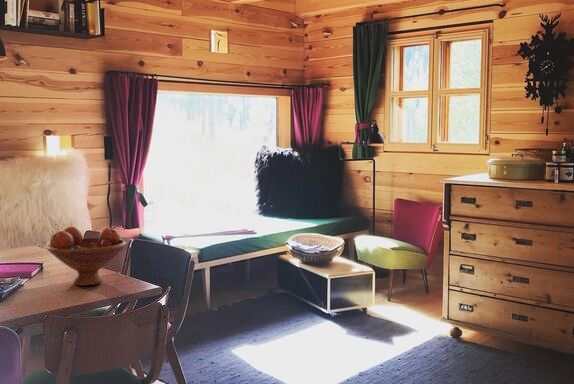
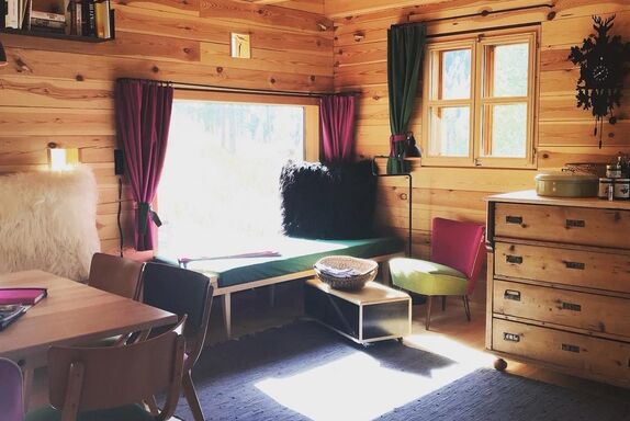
- fruit bowl [46,226,127,287]
